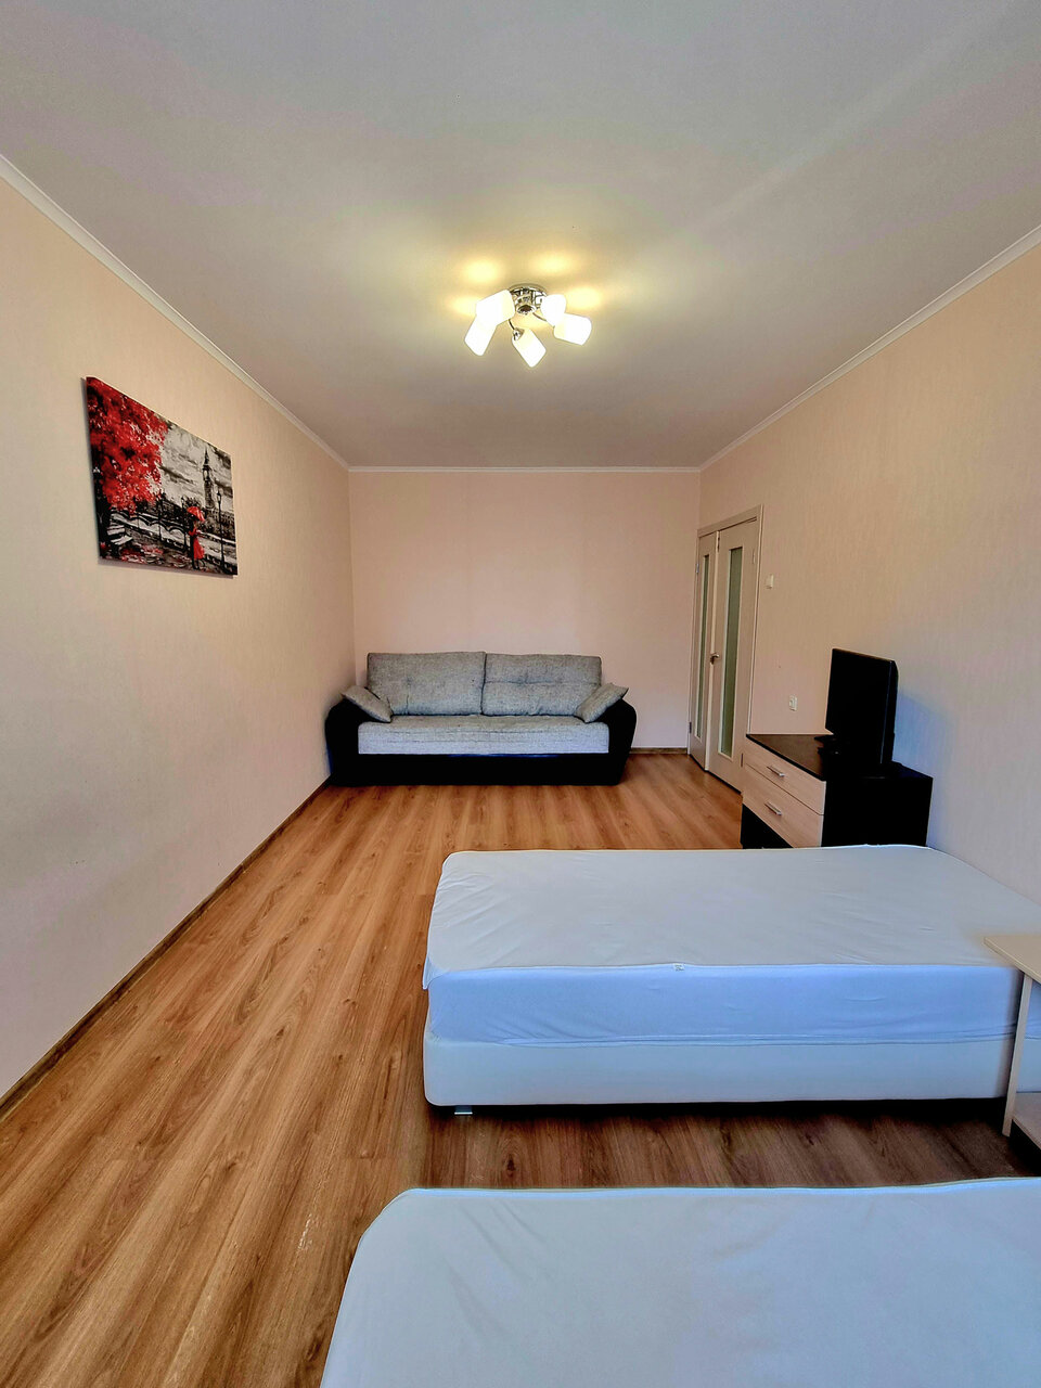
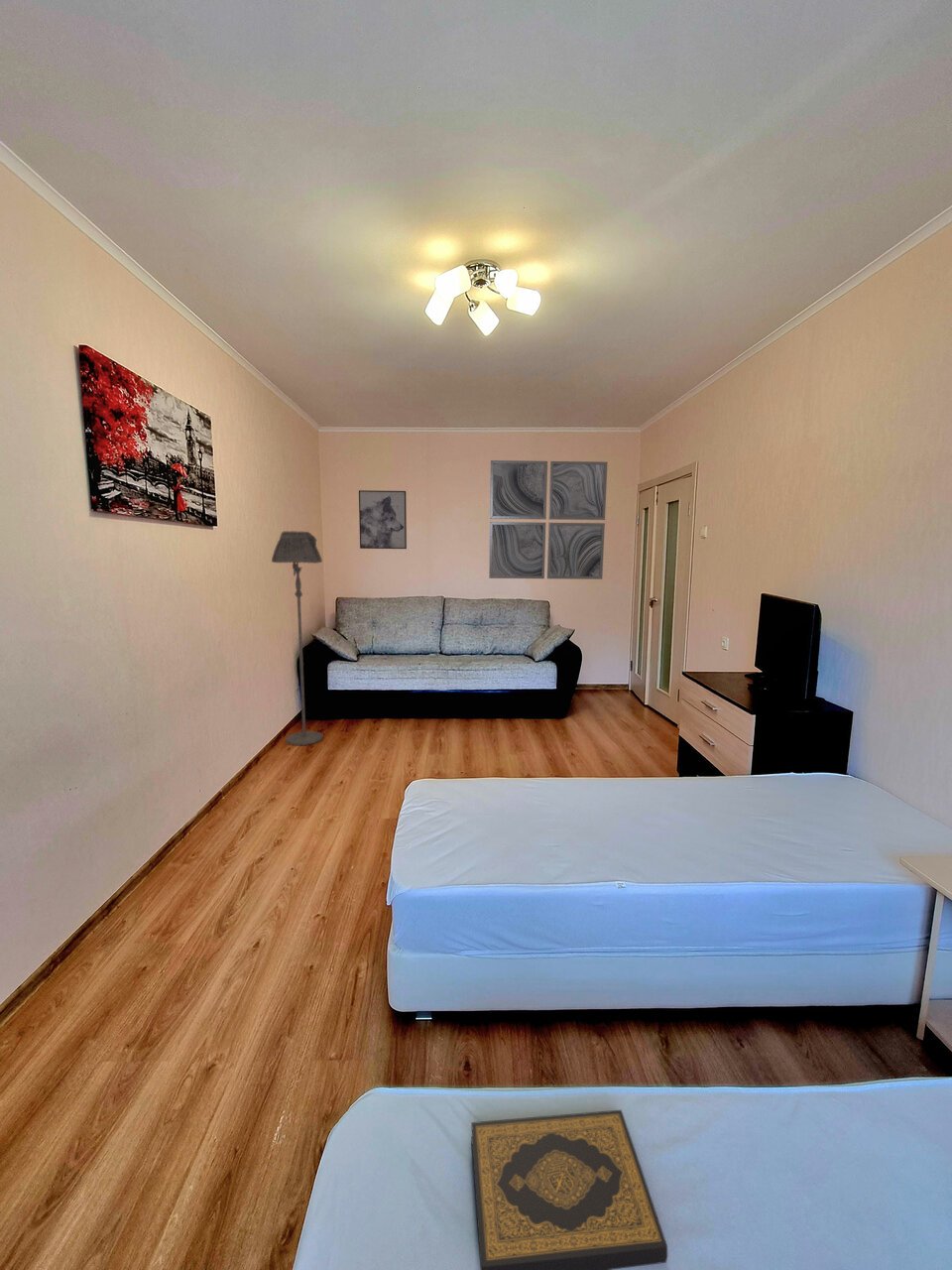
+ wall art [488,459,609,580]
+ hardback book [470,1109,668,1270]
+ wall art [358,489,408,550]
+ floor lamp [271,530,324,746]
